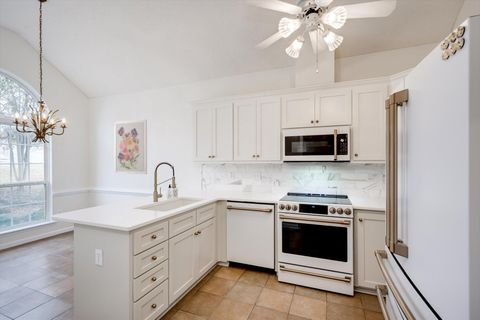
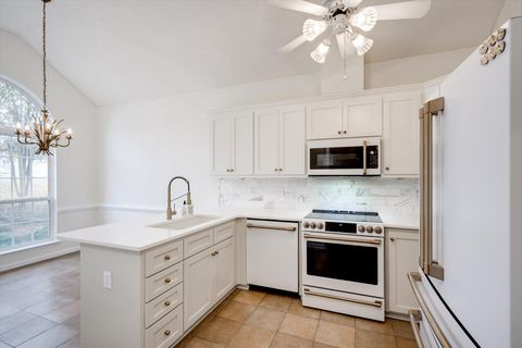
- wall art [113,119,148,175]
